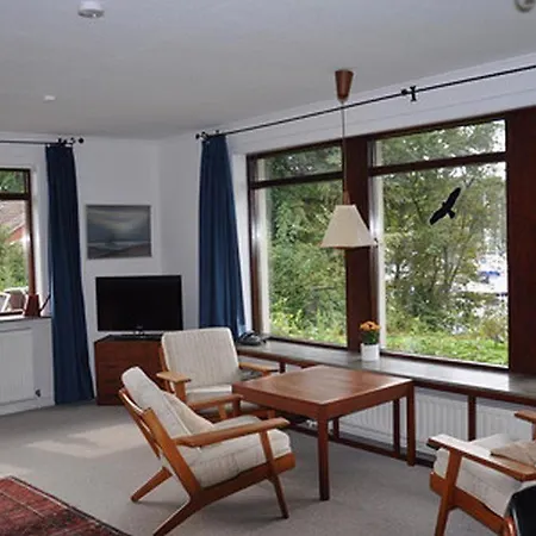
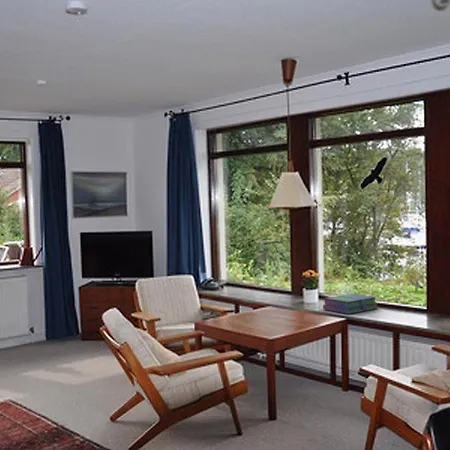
+ stack of books [322,293,379,315]
